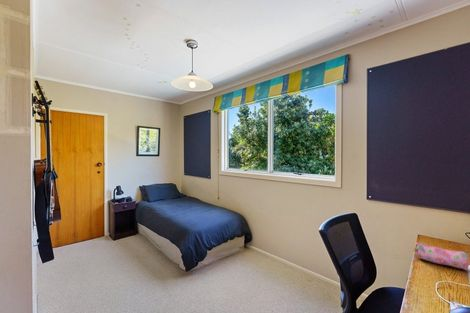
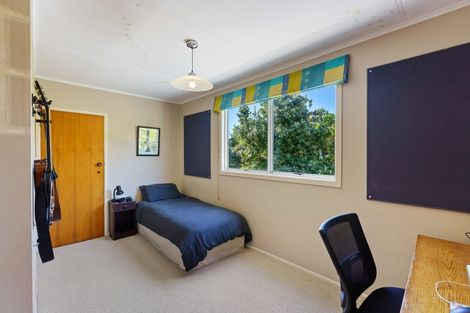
- pencil case [413,242,470,271]
